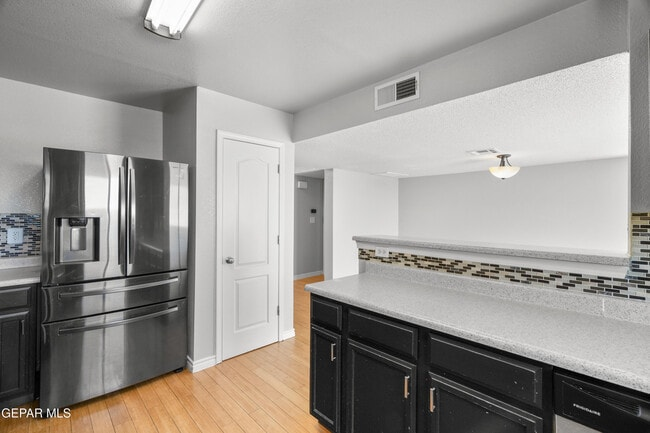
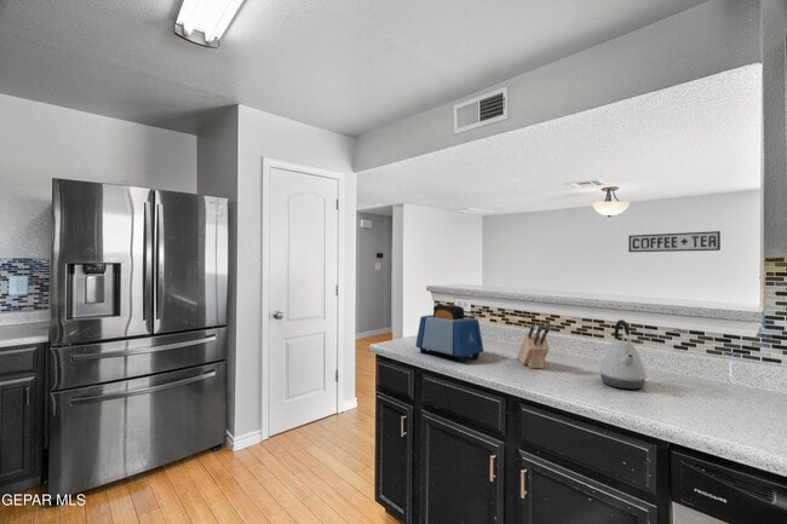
+ kettle [598,318,648,390]
+ toaster [415,304,484,363]
+ sign [627,230,722,253]
+ knife block [516,323,551,369]
